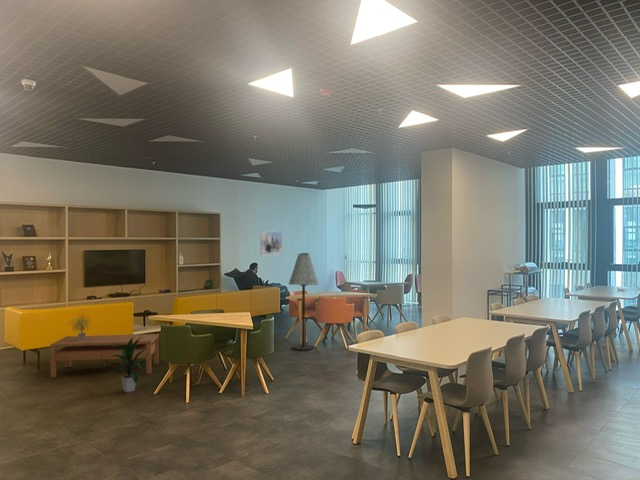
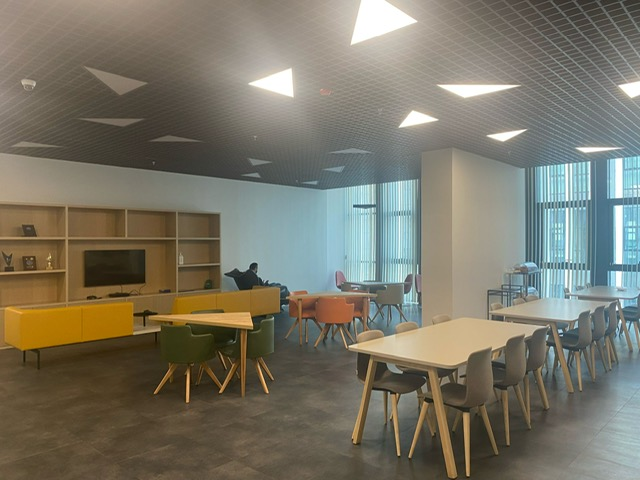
- floor lamp [288,252,320,352]
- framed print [259,230,283,256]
- indoor plant [106,337,148,393]
- coffee table [50,333,160,379]
- potted plant [68,311,93,340]
